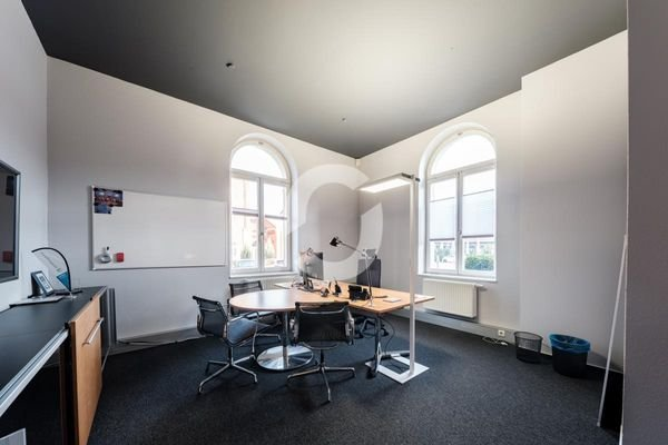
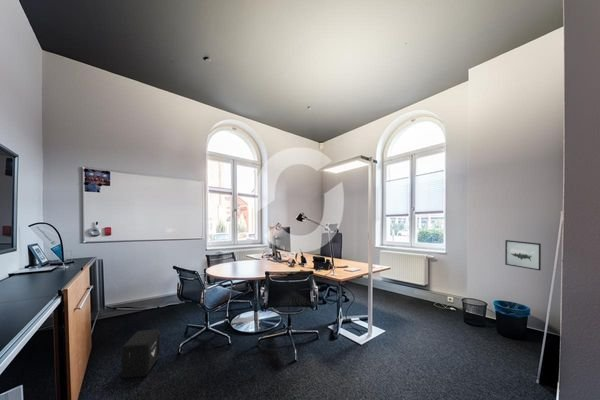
+ wall art [504,239,542,271]
+ air purifier [121,329,161,379]
